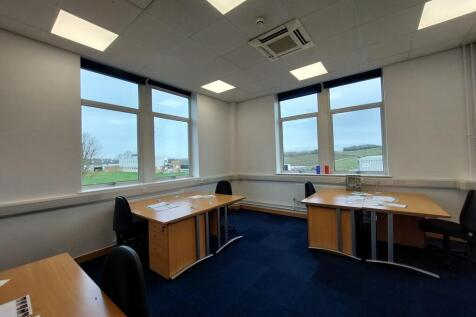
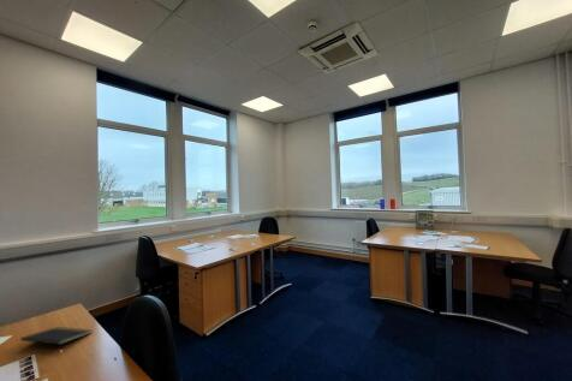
+ notepad [19,326,94,349]
